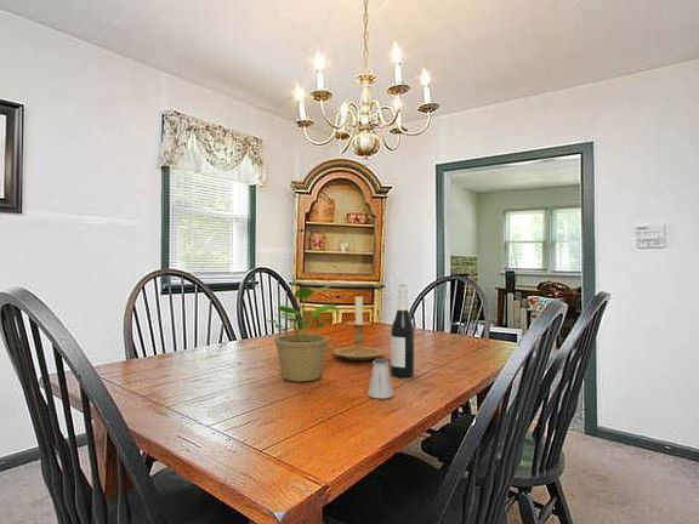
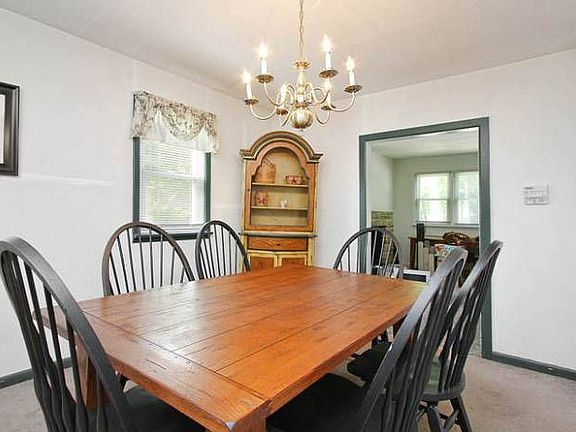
- wine bottle [390,284,415,378]
- potted plant [266,284,343,383]
- saltshaker [366,357,394,399]
- candle holder [326,292,386,361]
